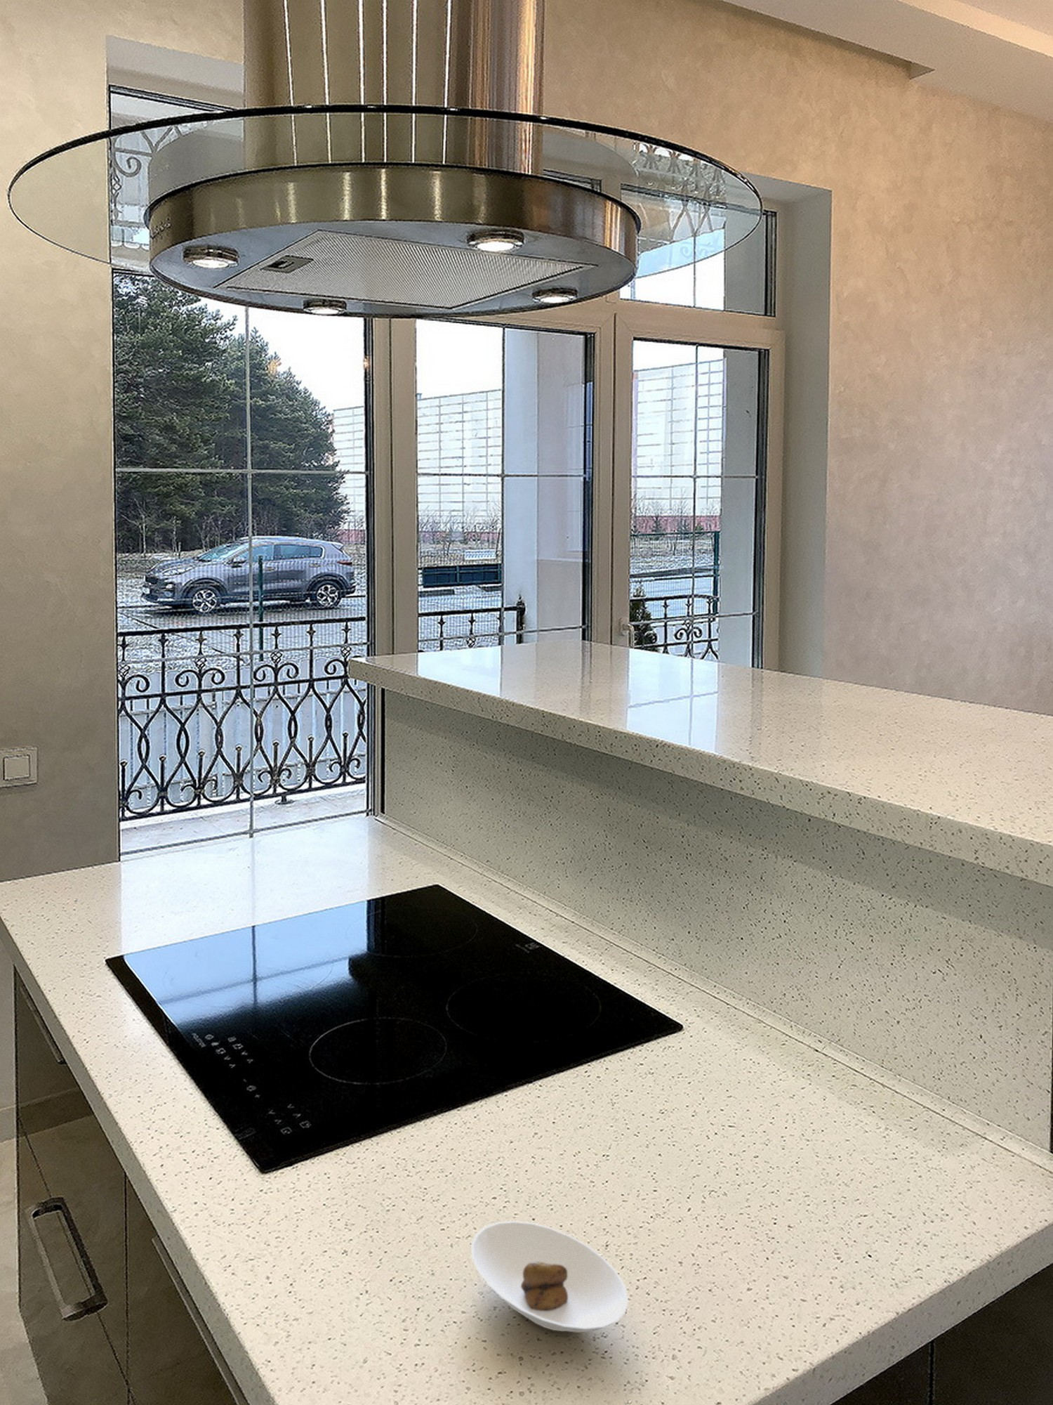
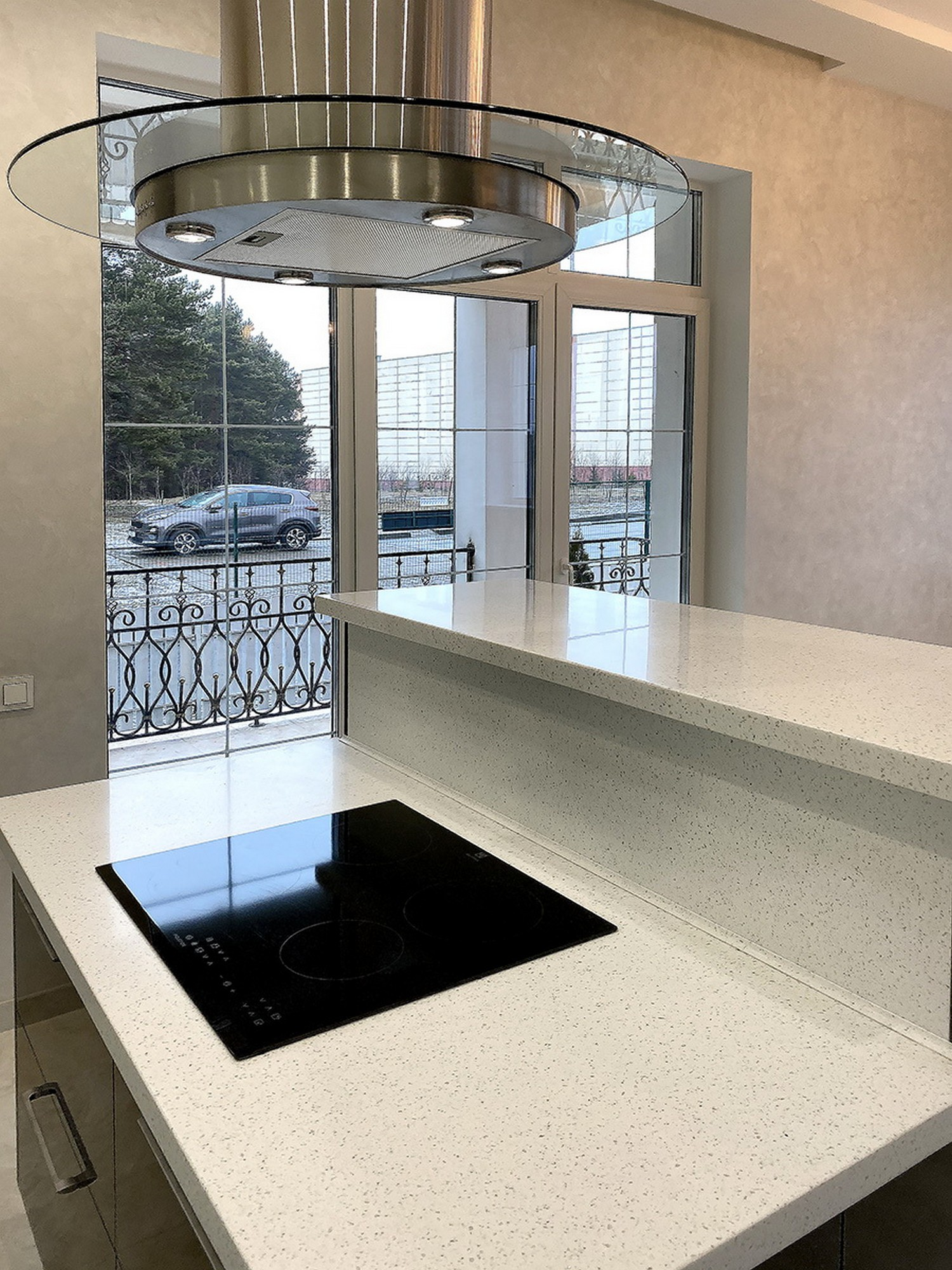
- saucer [470,1220,629,1333]
